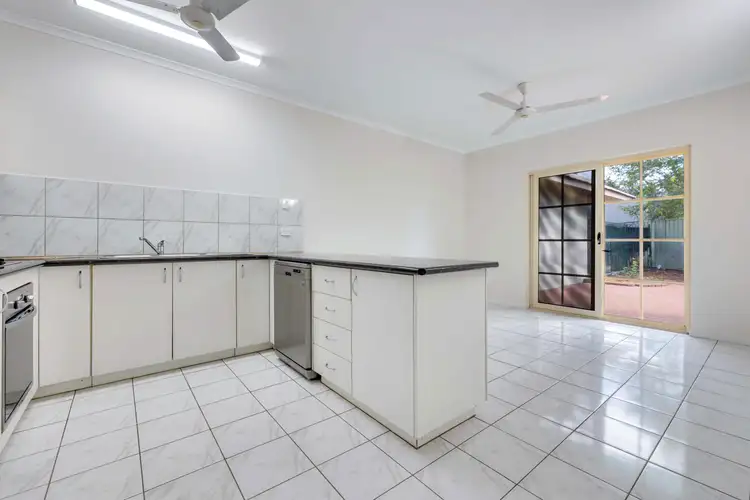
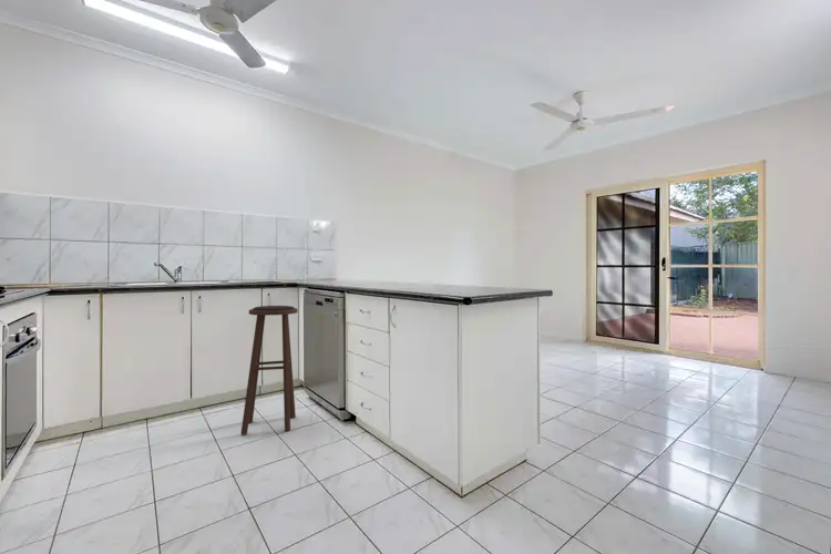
+ stool [240,305,299,435]
